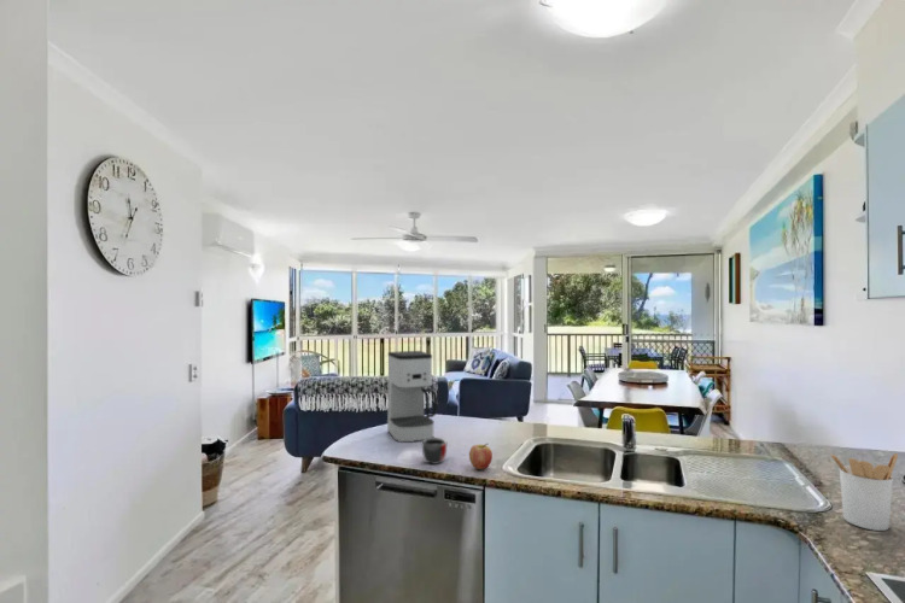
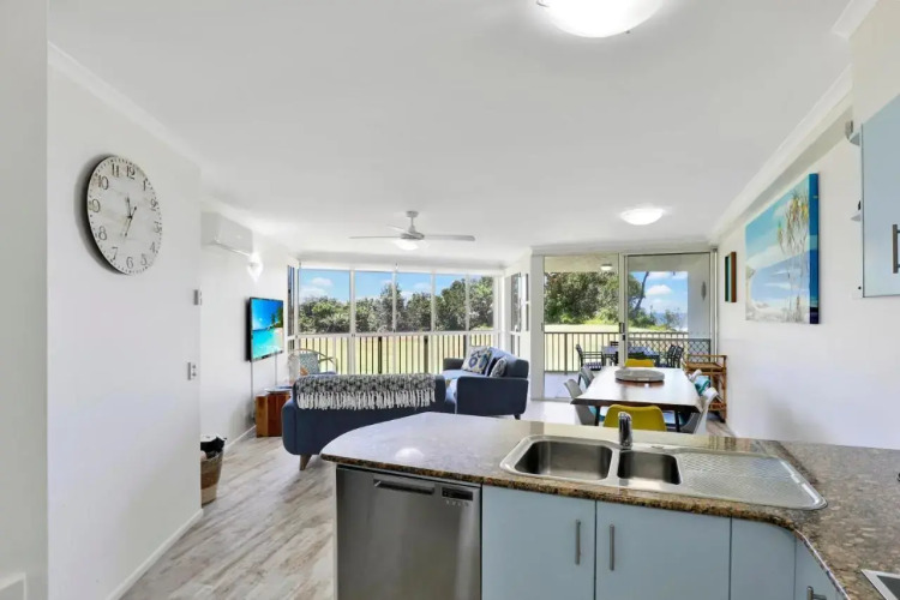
- coffee maker [386,350,439,444]
- mug [421,437,449,466]
- utensil holder [829,452,899,532]
- fruit [468,443,494,470]
